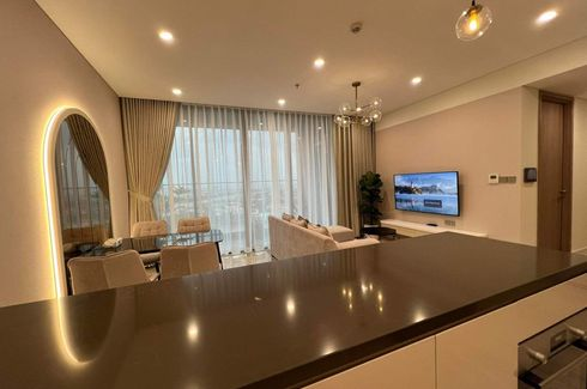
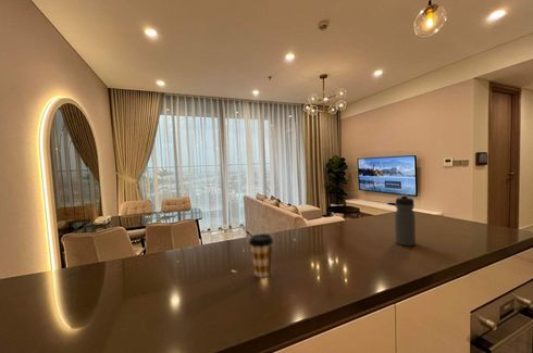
+ coffee cup [248,232,274,278]
+ water bottle [394,193,417,247]
